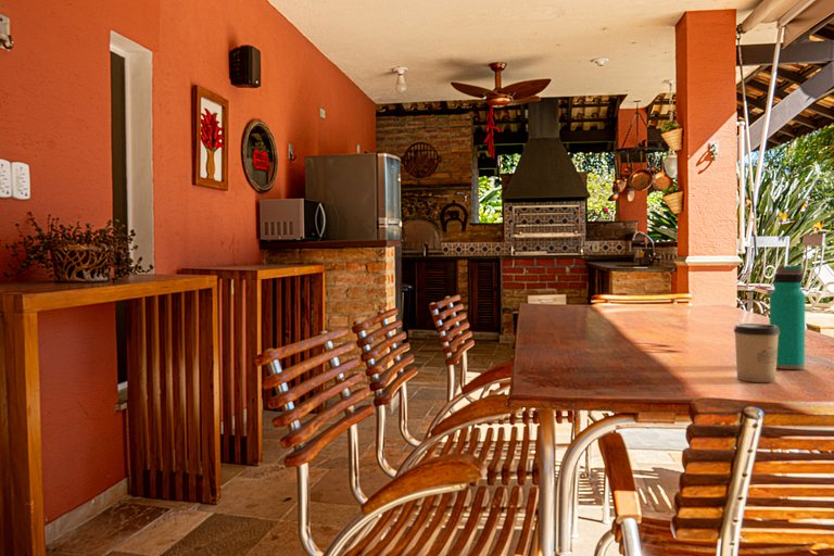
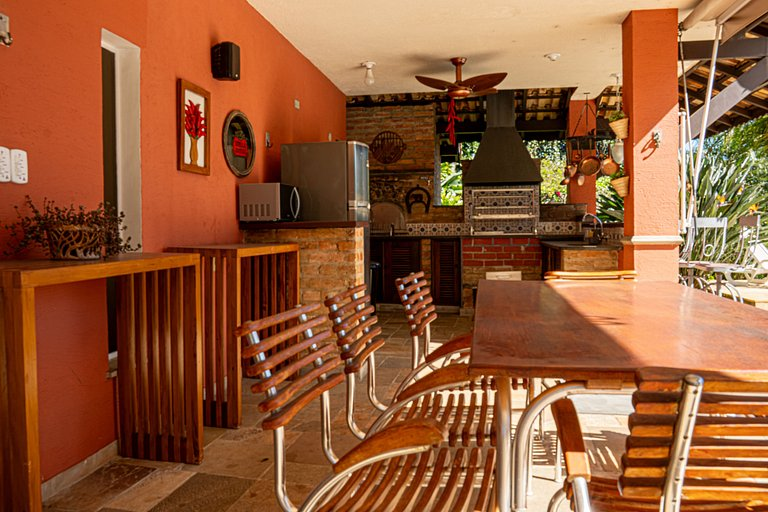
- water bottle [769,264,806,370]
- cup [733,323,780,383]
